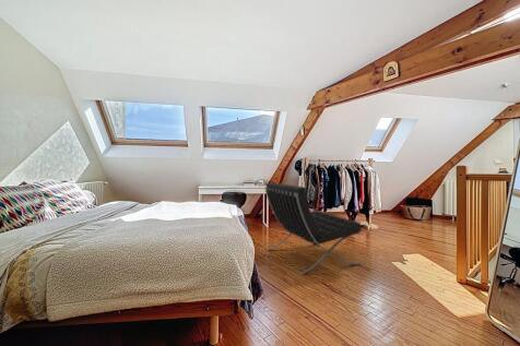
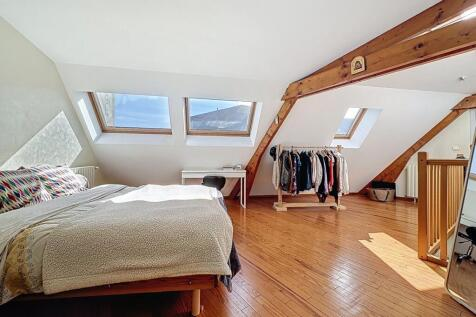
- lounge chair [263,181,363,276]
